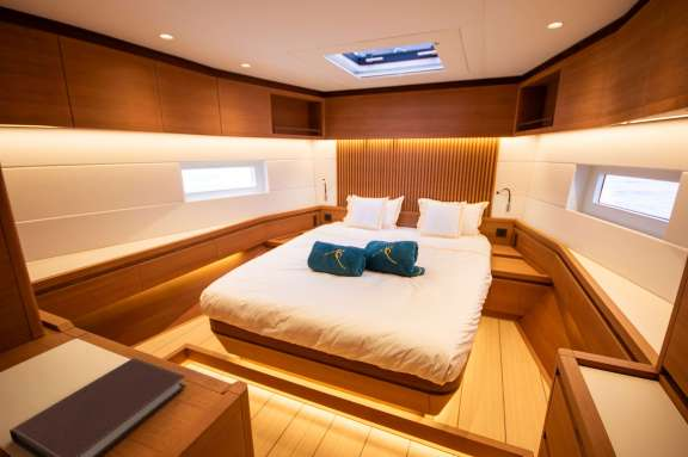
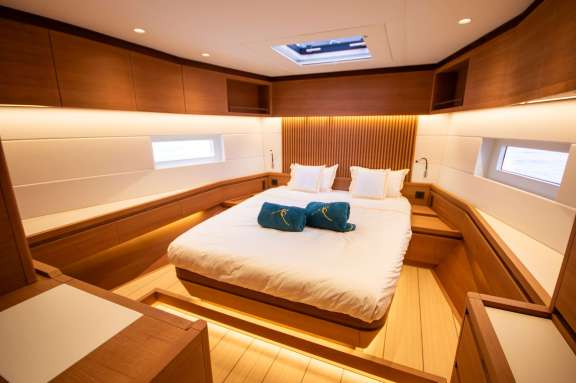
- notebook [8,357,188,457]
